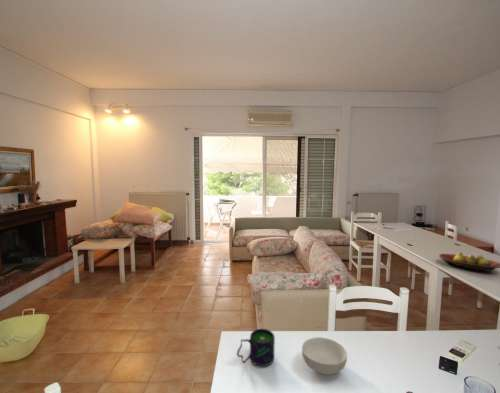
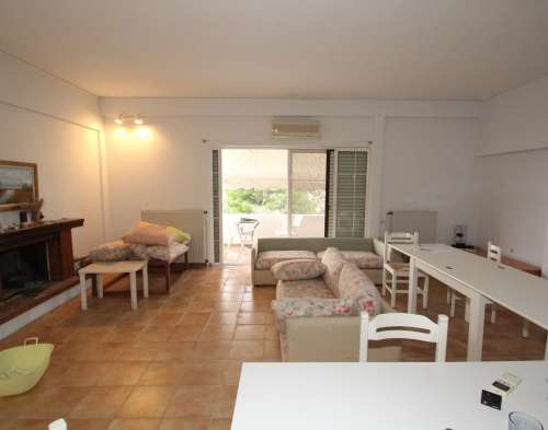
- cereal bowl [301,336,348,376]
- mug [236,328,276,367]
- fruit bowl [438,251,500,273]
